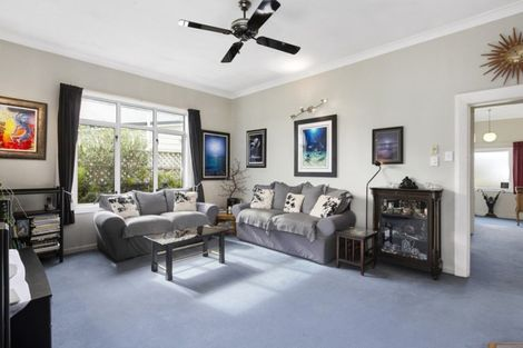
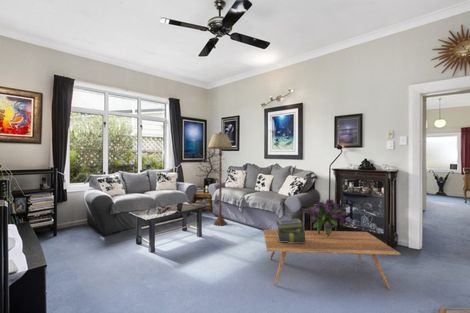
+ coffee table [262,229,401,290]
+ bouquet [306,198,350,237]
+ floor lamp [206,131,234,227]
+ stack of books [275,218,305,243]
